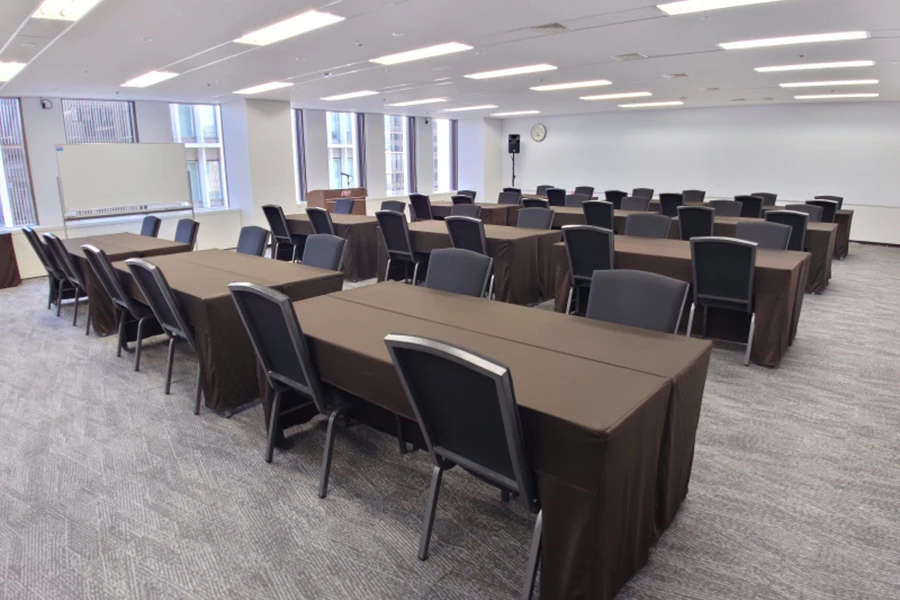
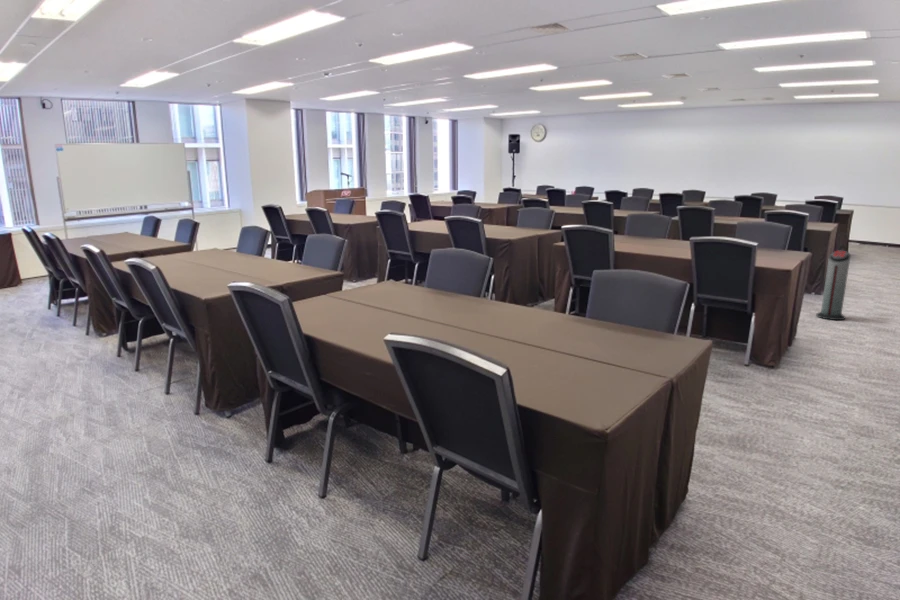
+ air purifier [815,249,852,321]
